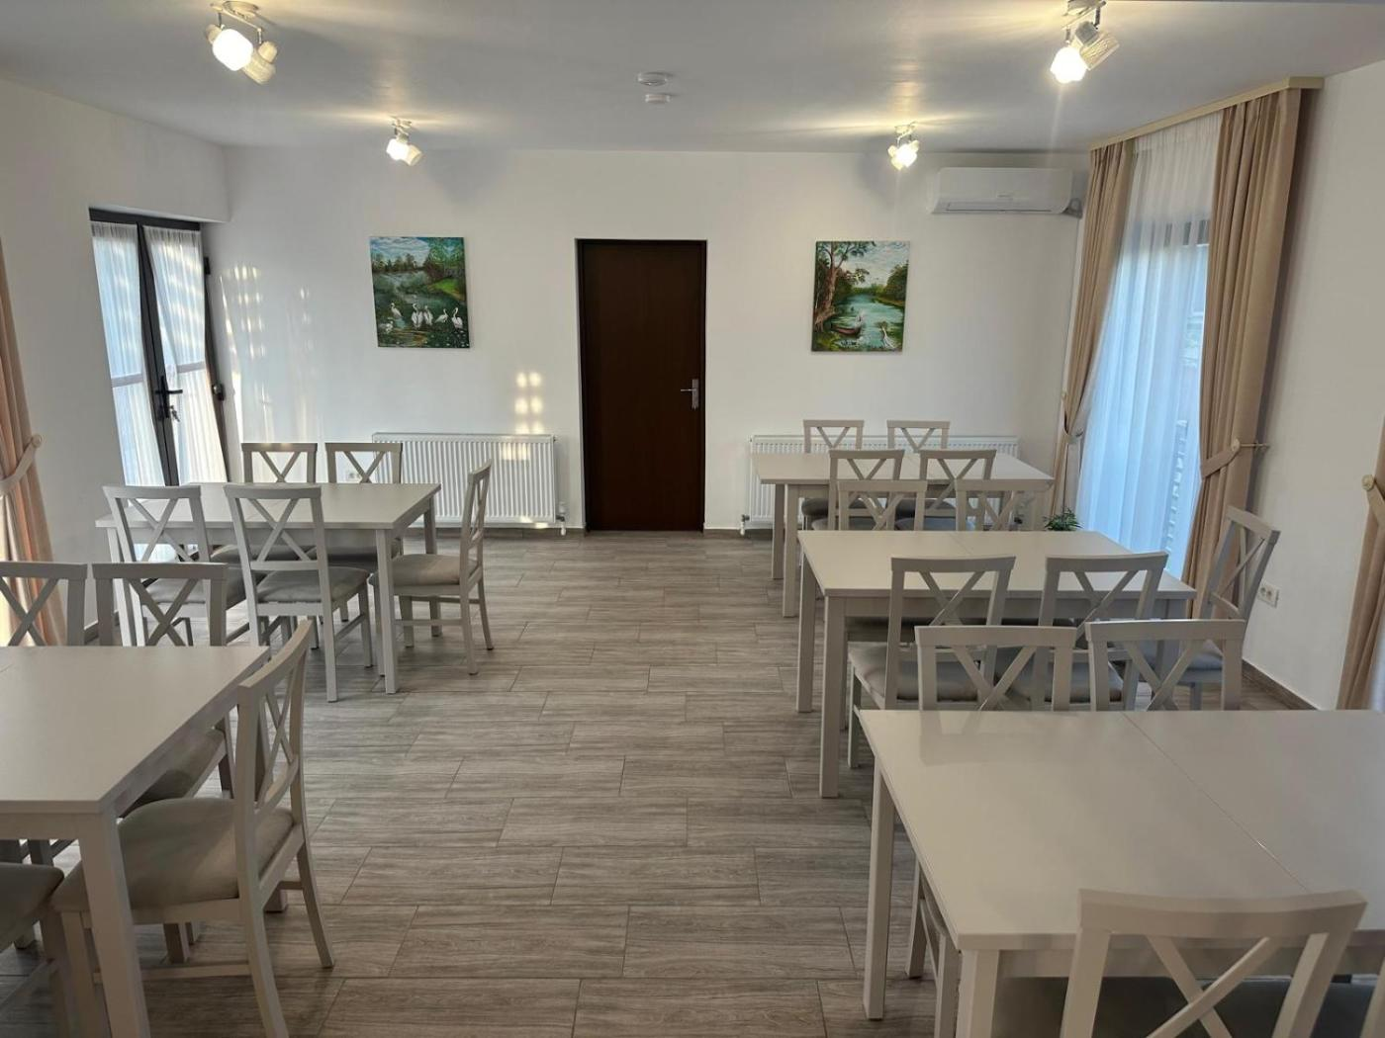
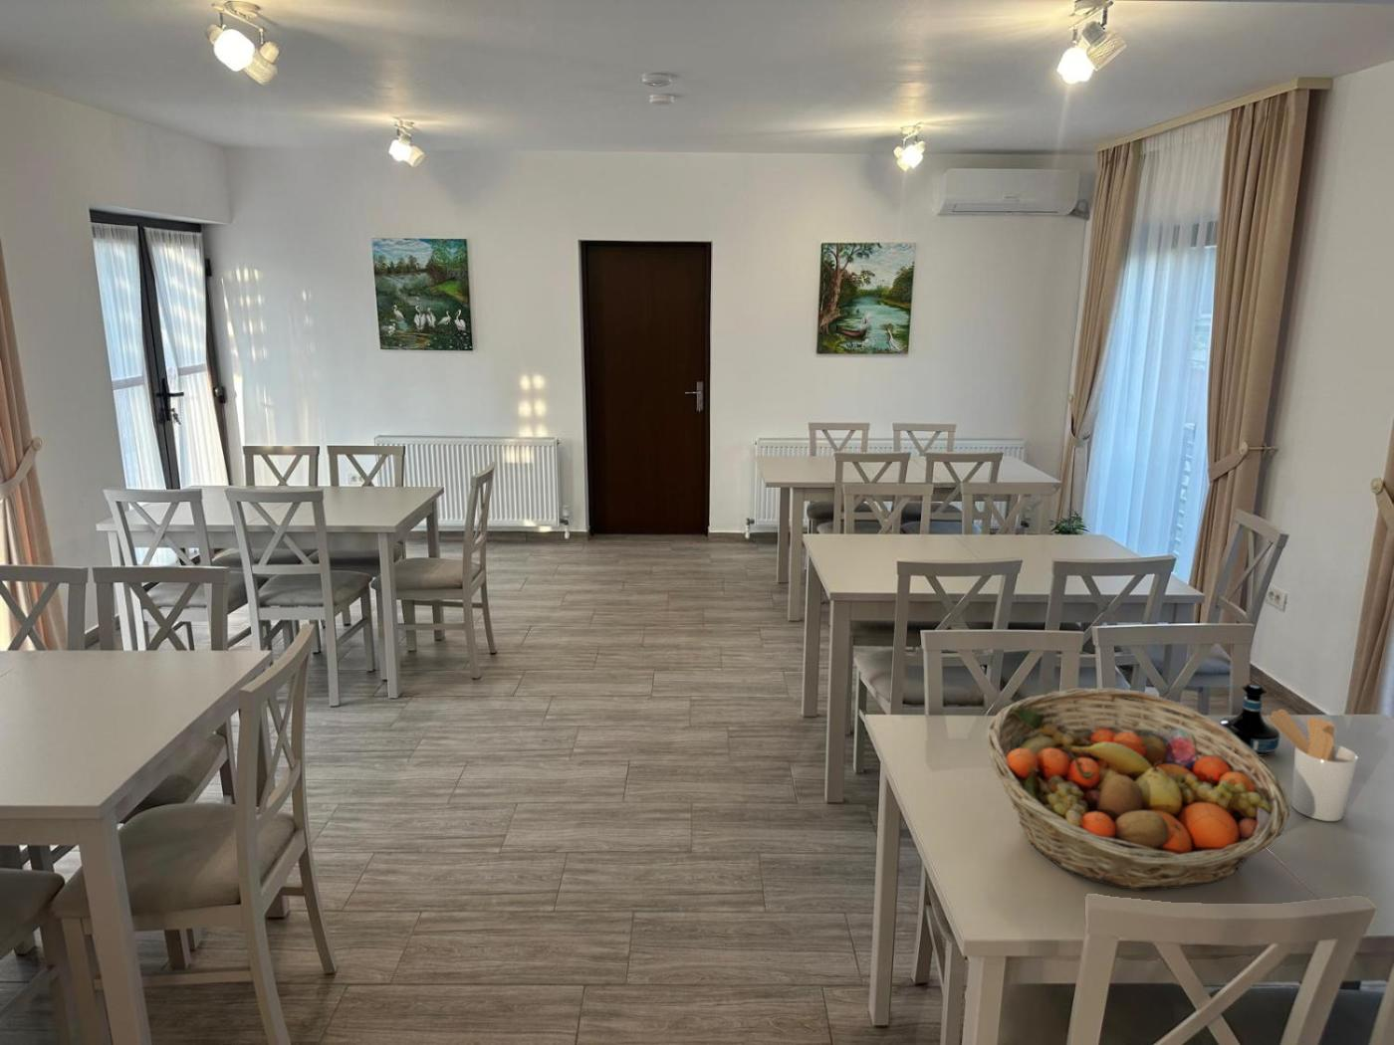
+ utensil holder [1267,708,1359,822]
+ fruit basket [986,687,1291,891]
+ tequila bottle [1218,682,1281,756]
